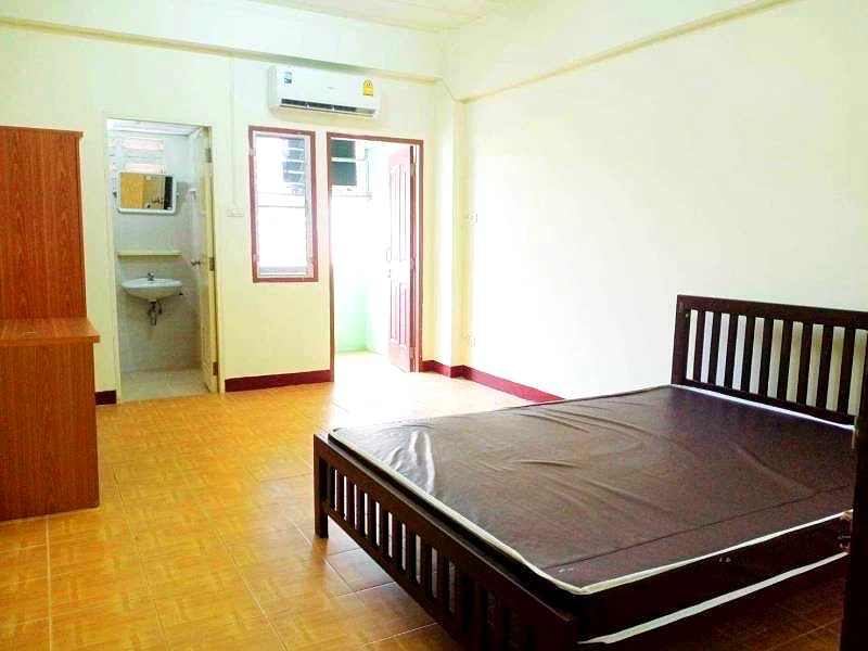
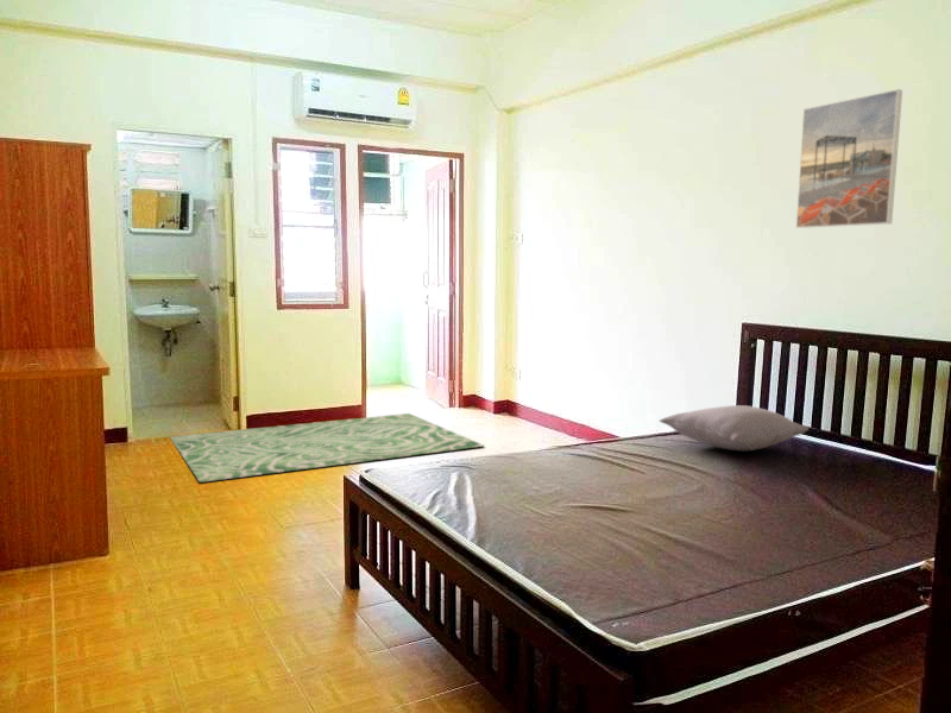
+ rug [169,412,485,484]
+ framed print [795,88,903,229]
+ pillow [659,404,810,452]
